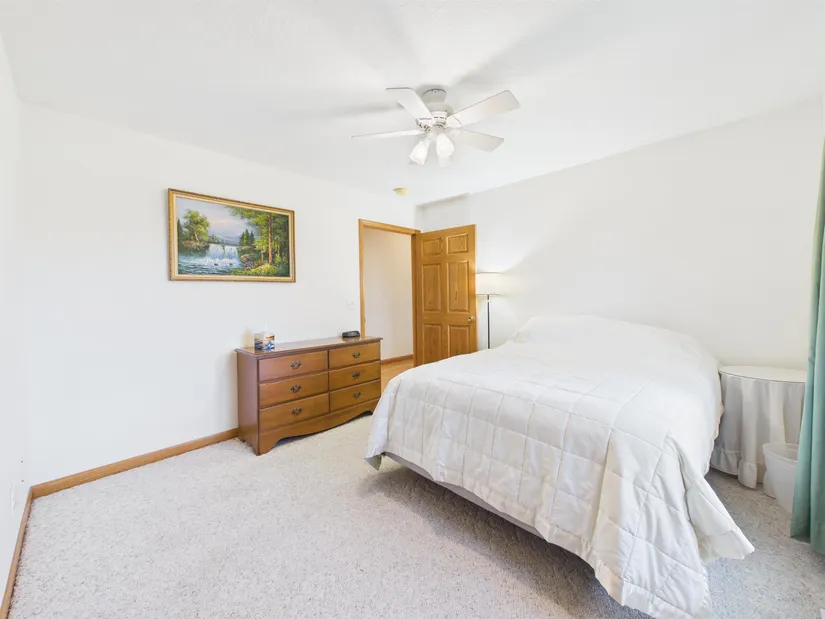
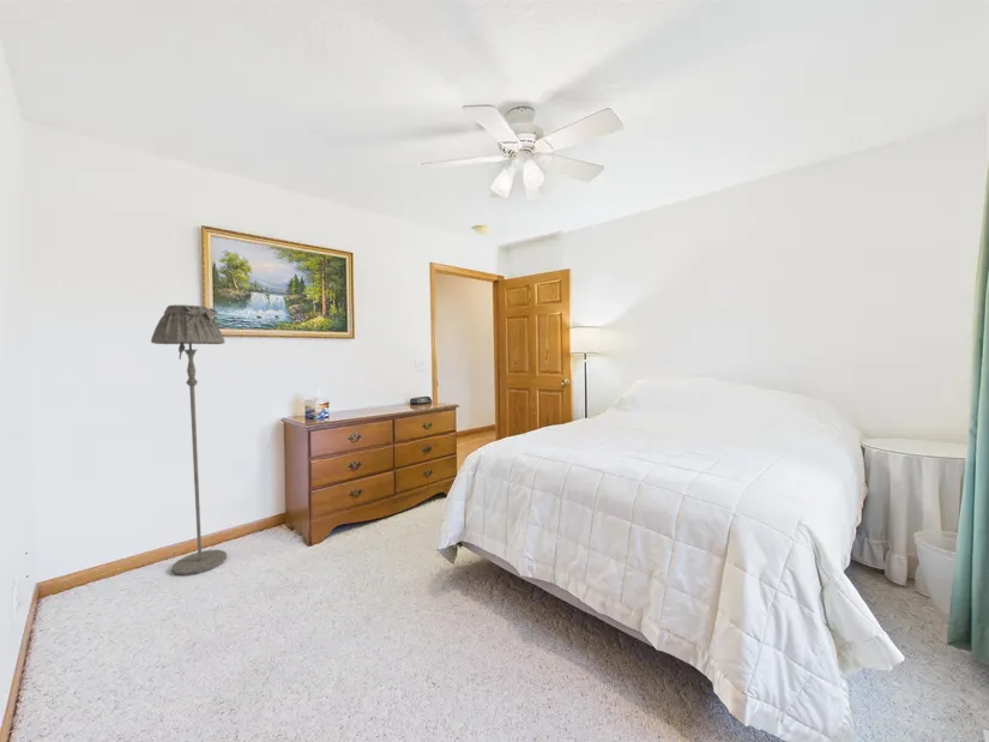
+ floor lamp [150,303,228,577]
